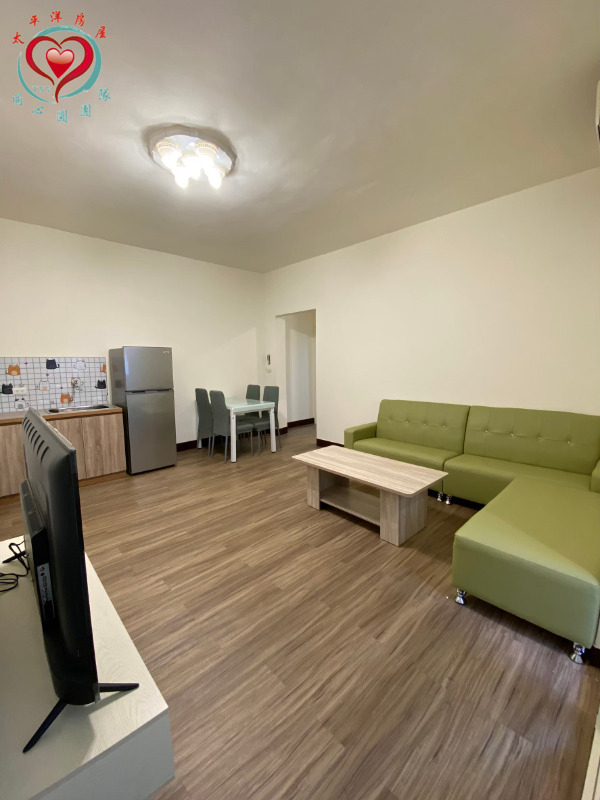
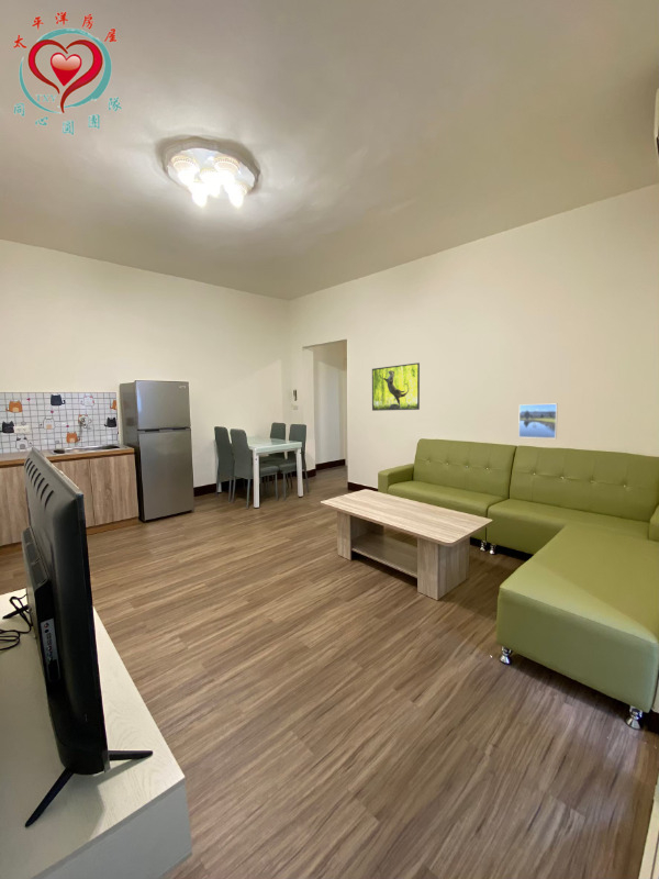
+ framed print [517,403,559,439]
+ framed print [371,361,421,412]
